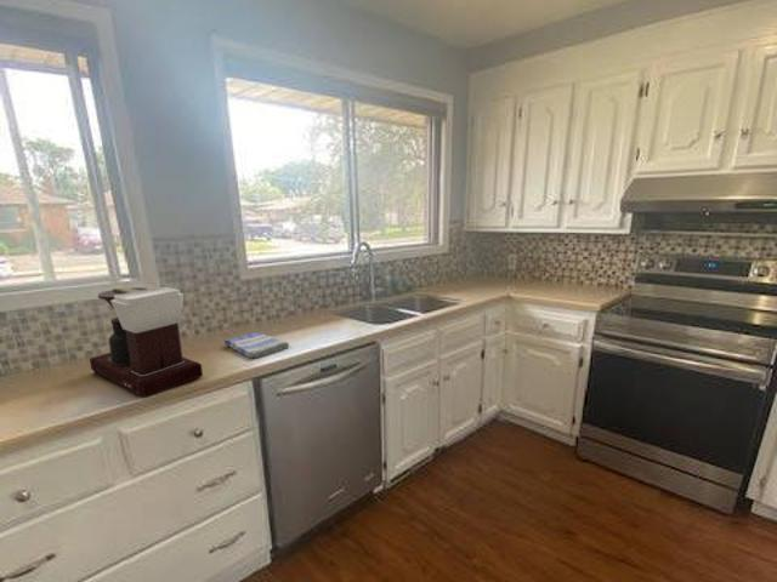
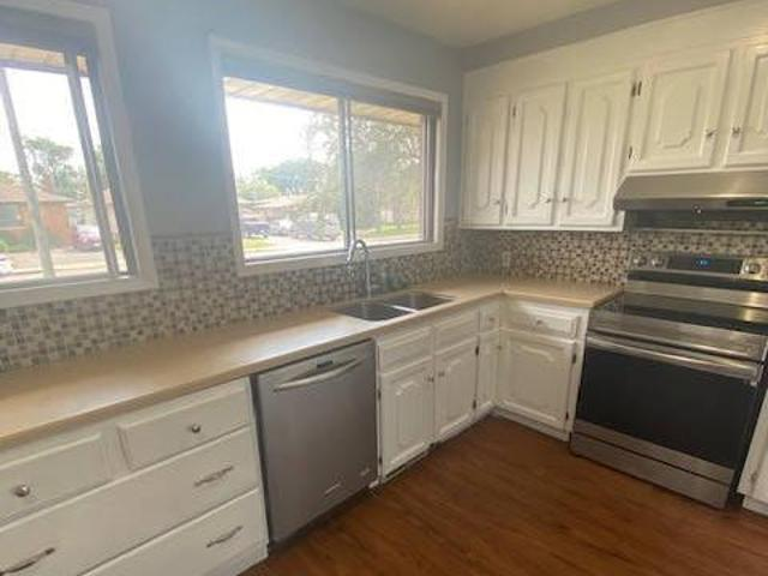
- dish towel [223,331,290,359]
- coffee maker [89,286,204,399]
